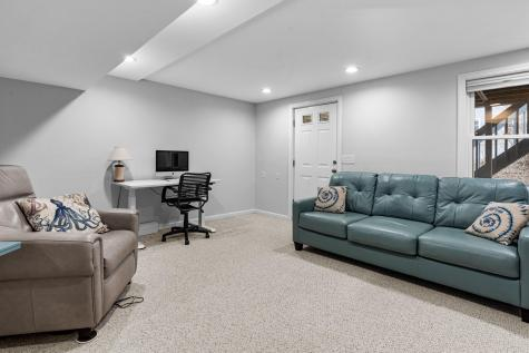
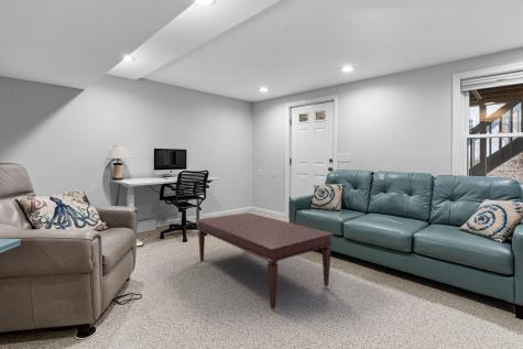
+ coffee table [195,211,335,310]
